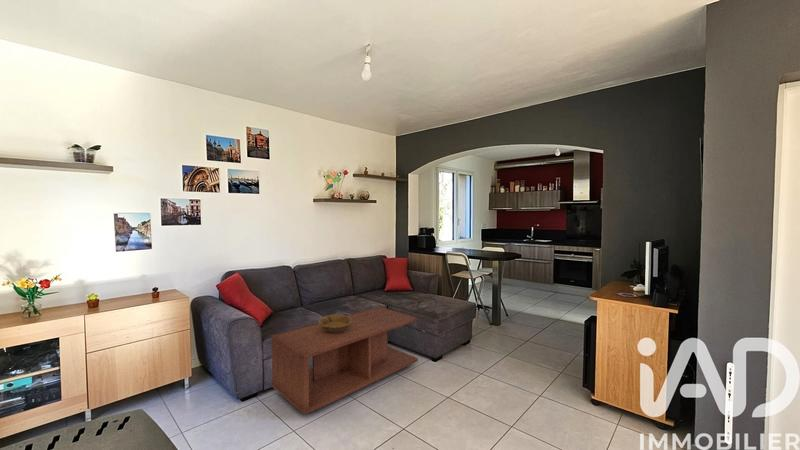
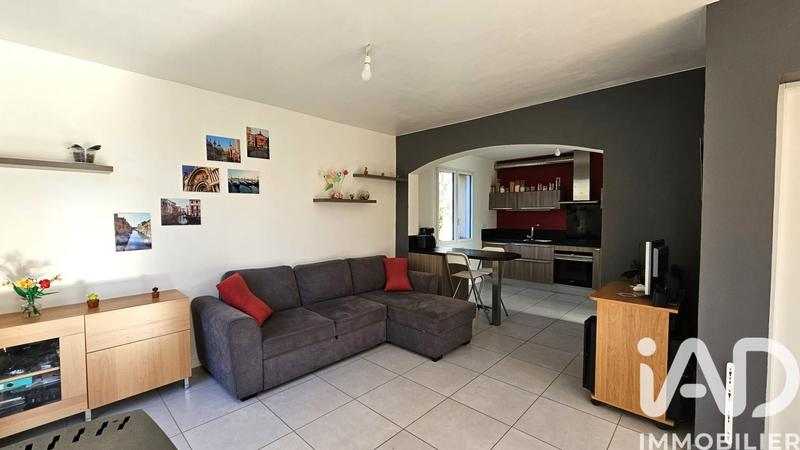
- decorative bowl [318,313,352,333]
- coffee table [271,306,419,416]
